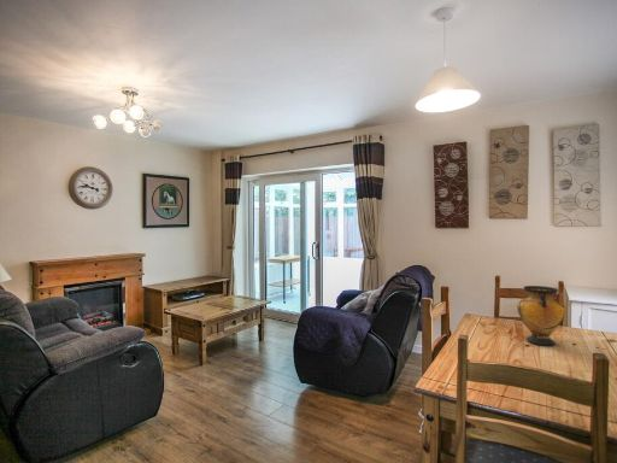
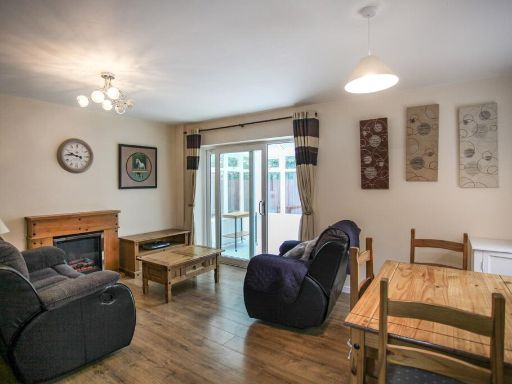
- vase [516,285,566,346]
